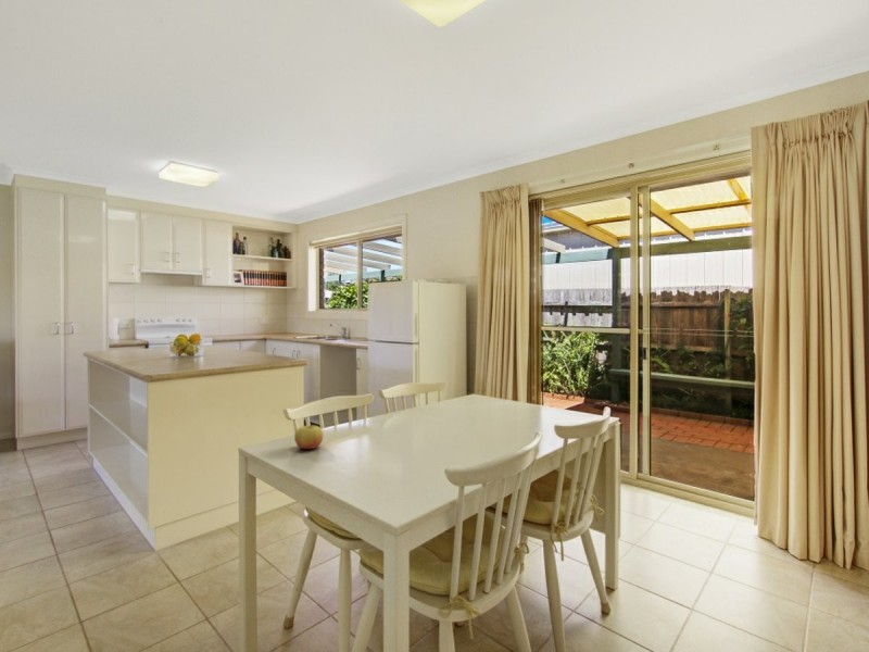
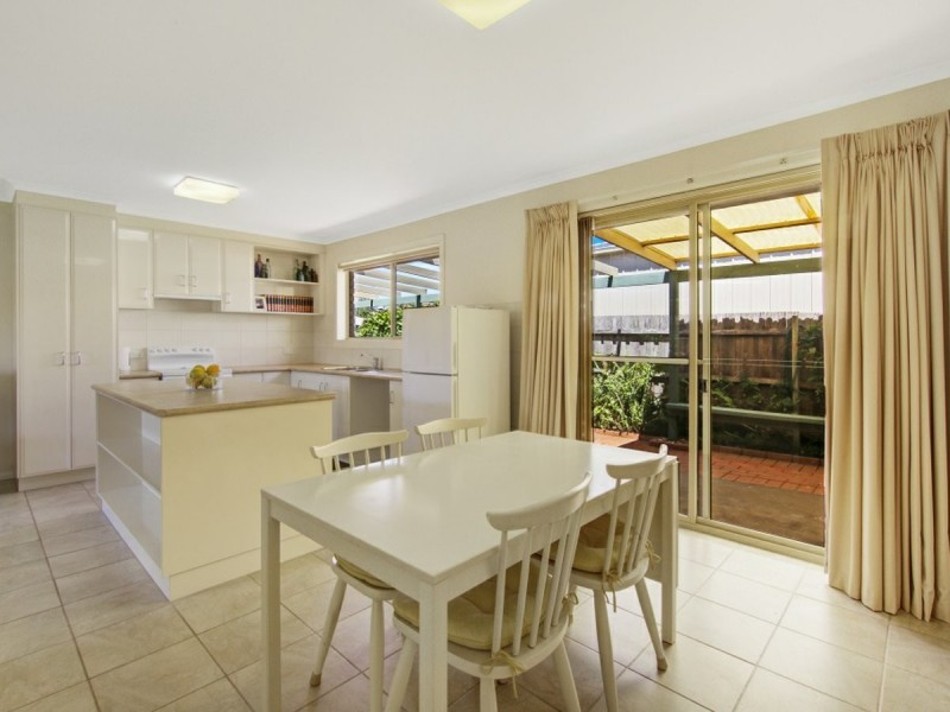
- apple [293,424,324,450]
